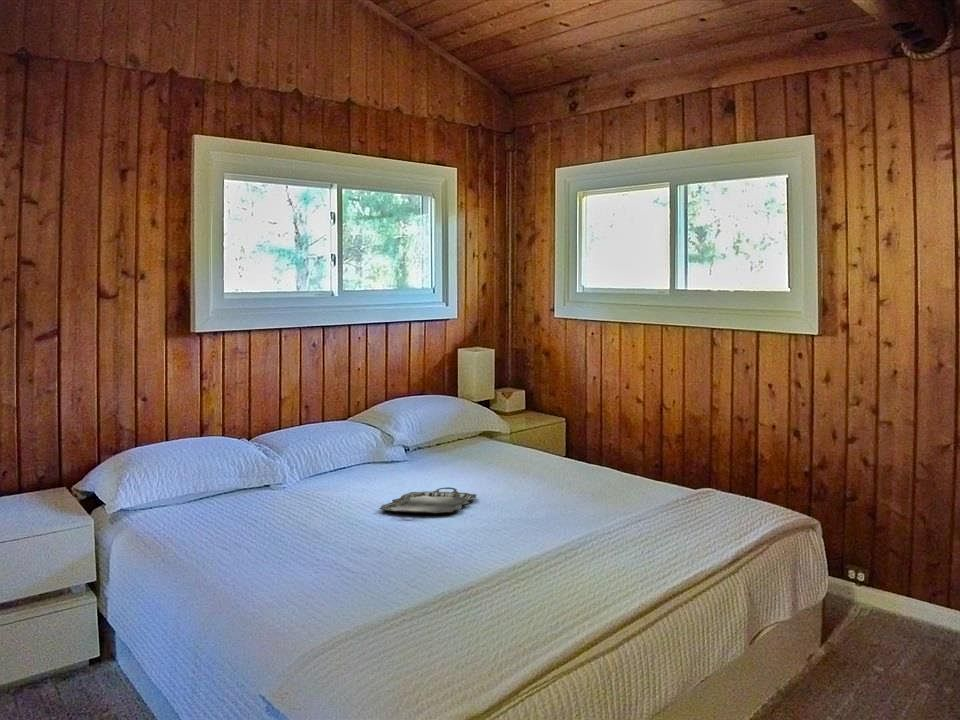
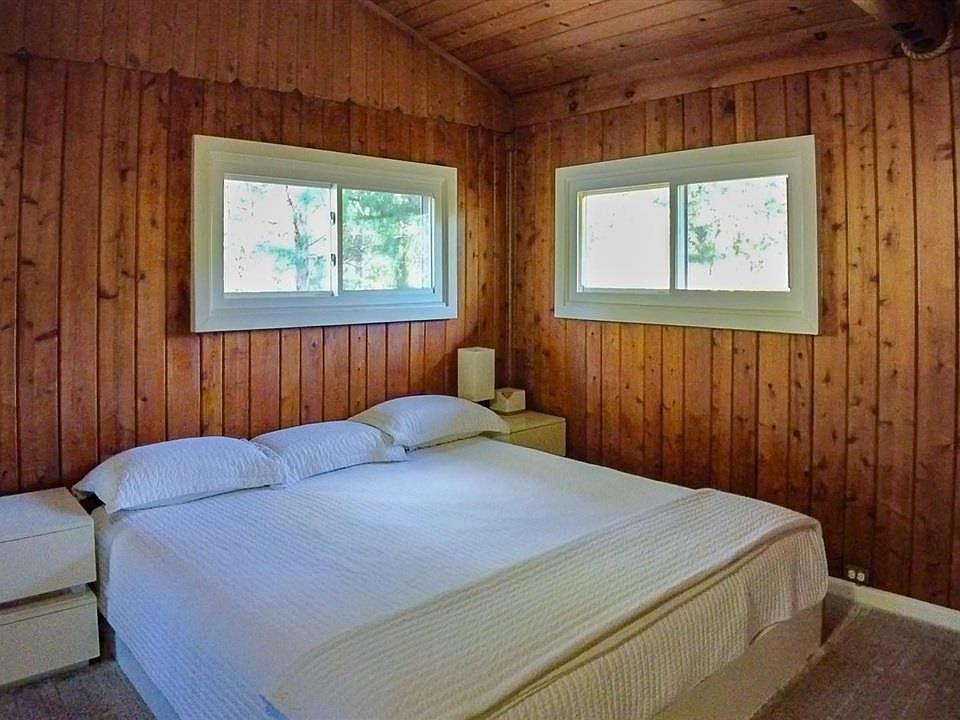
- serving tray [378,486,478,516]
